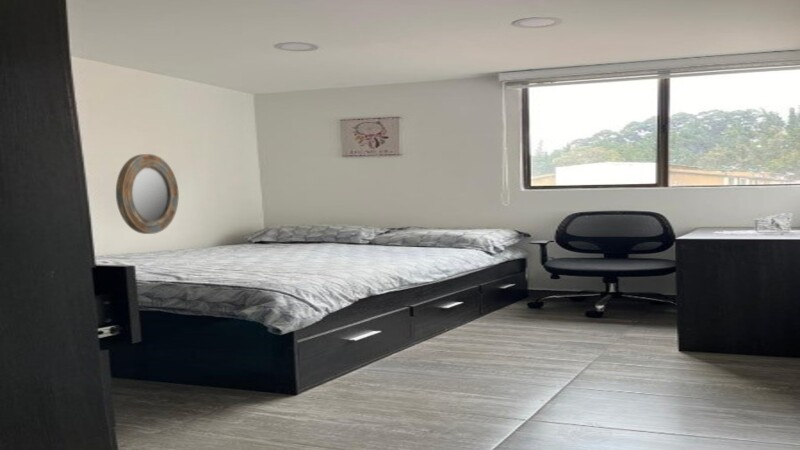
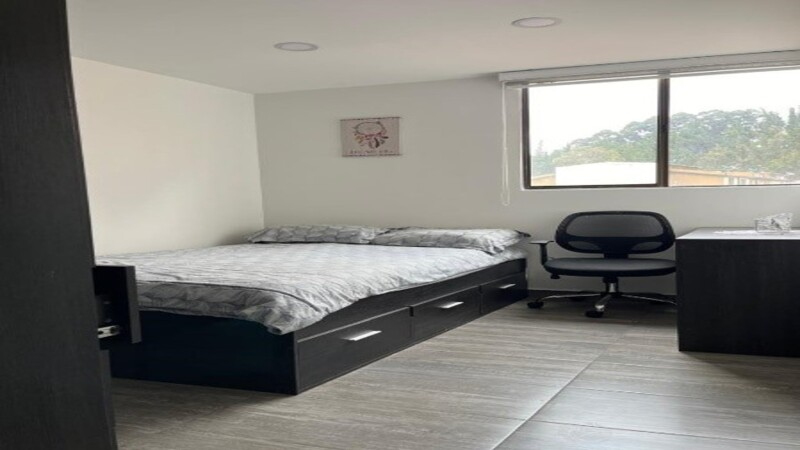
- home mirror [115,153,180,235]
